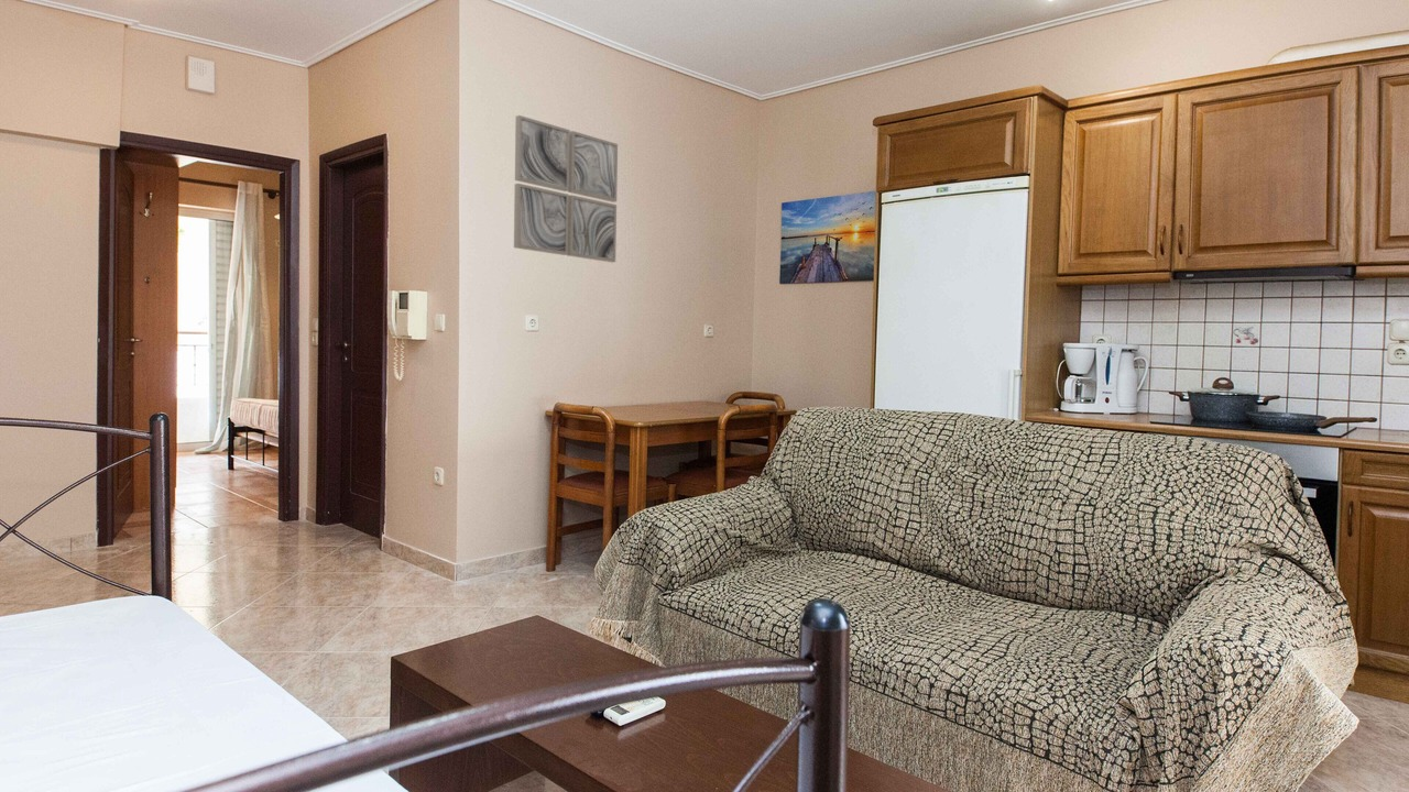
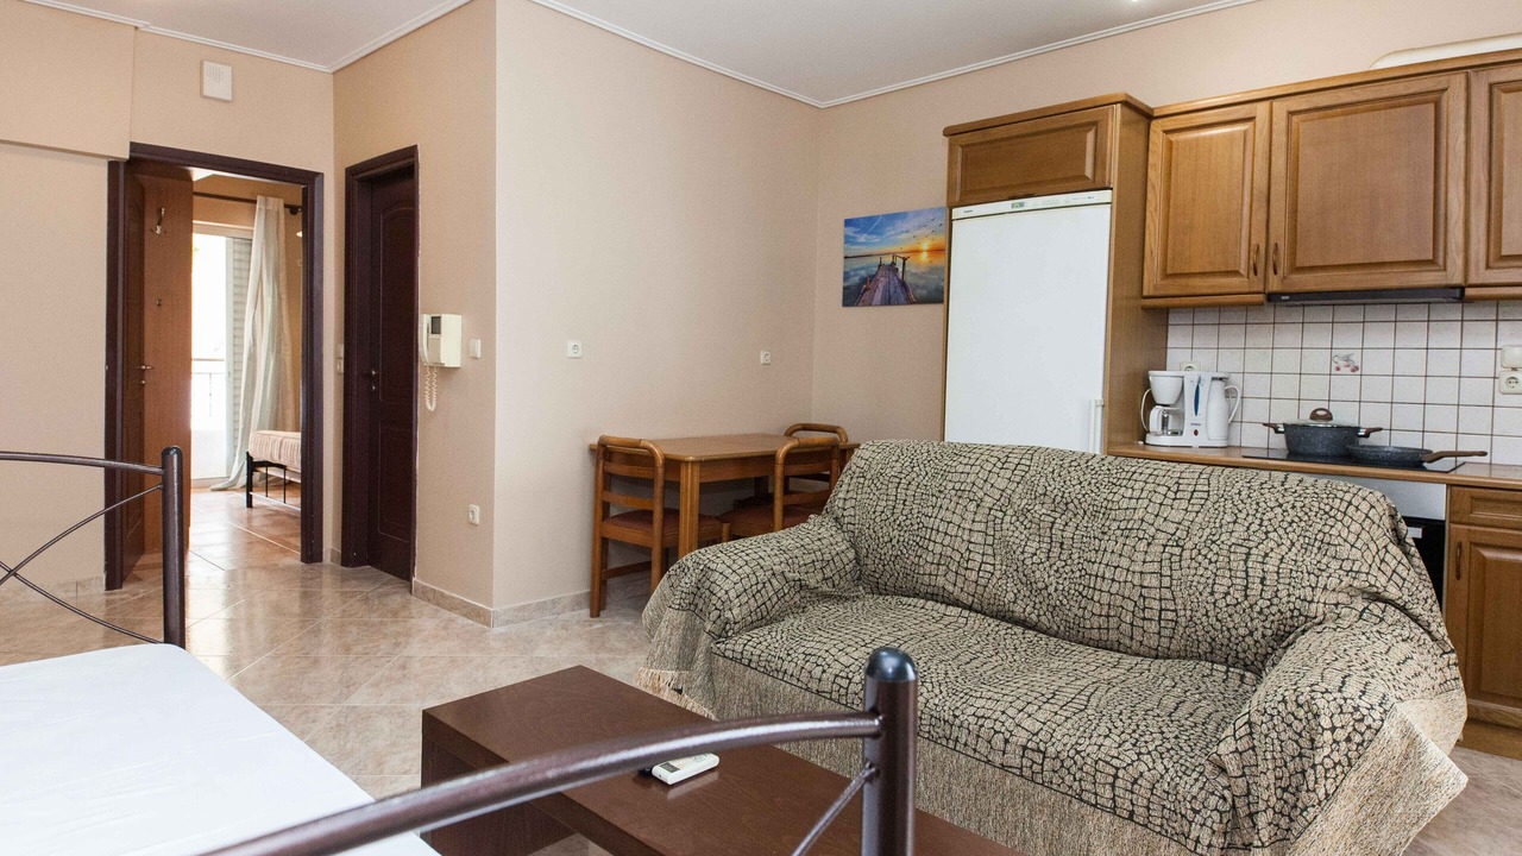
- wall art [513,114,619,264]
